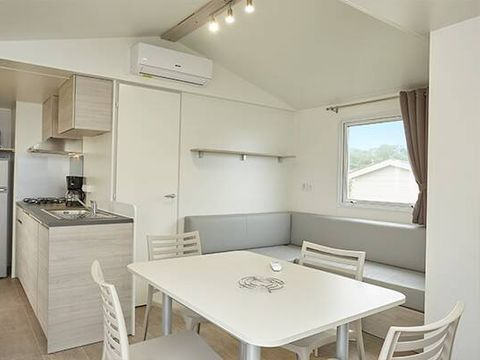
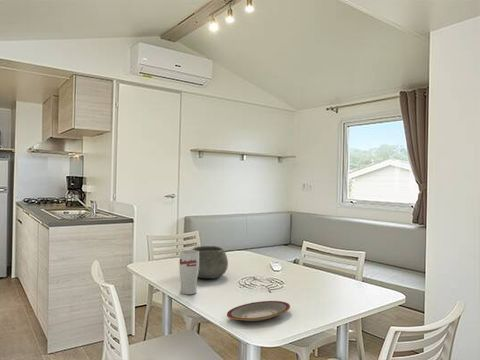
+ bowl [191,245,229,280]
+ plate [226,300,291,322]
+ cup [178,249,199,296]
